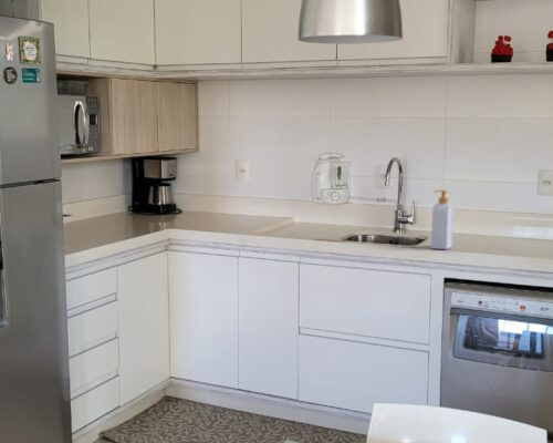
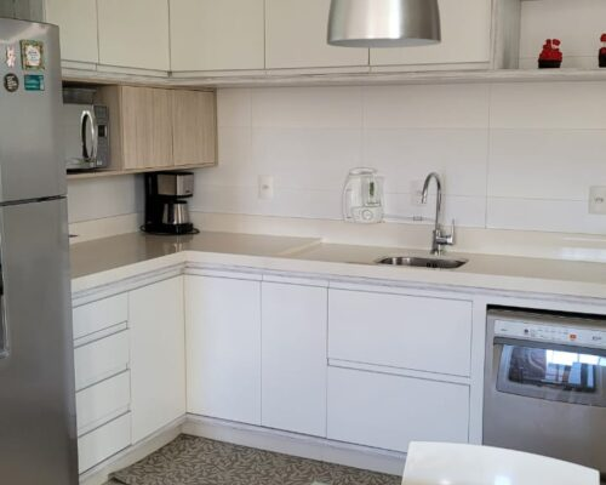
- soap bottle [430,189,455,250]
